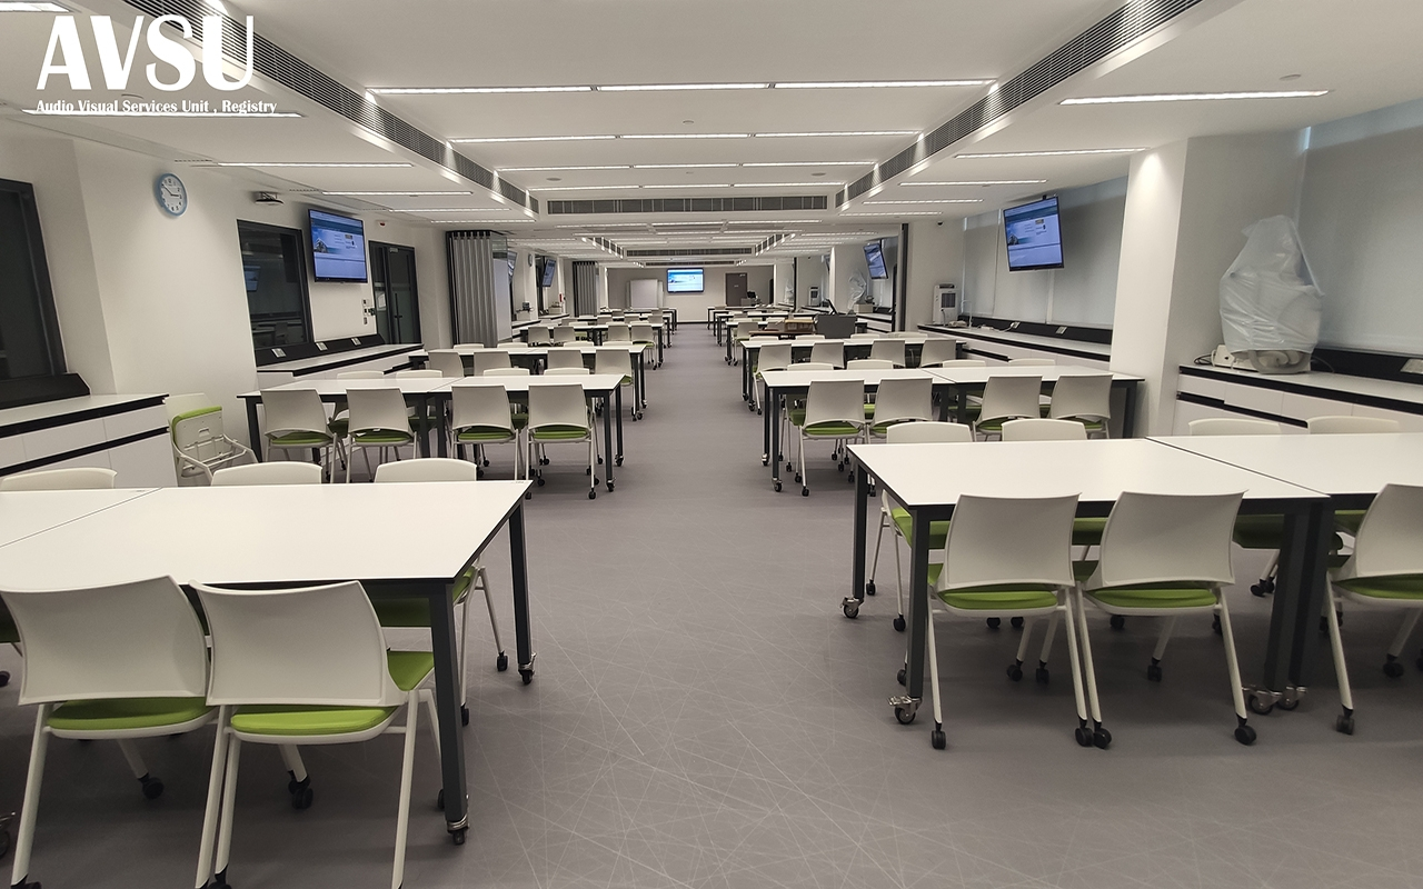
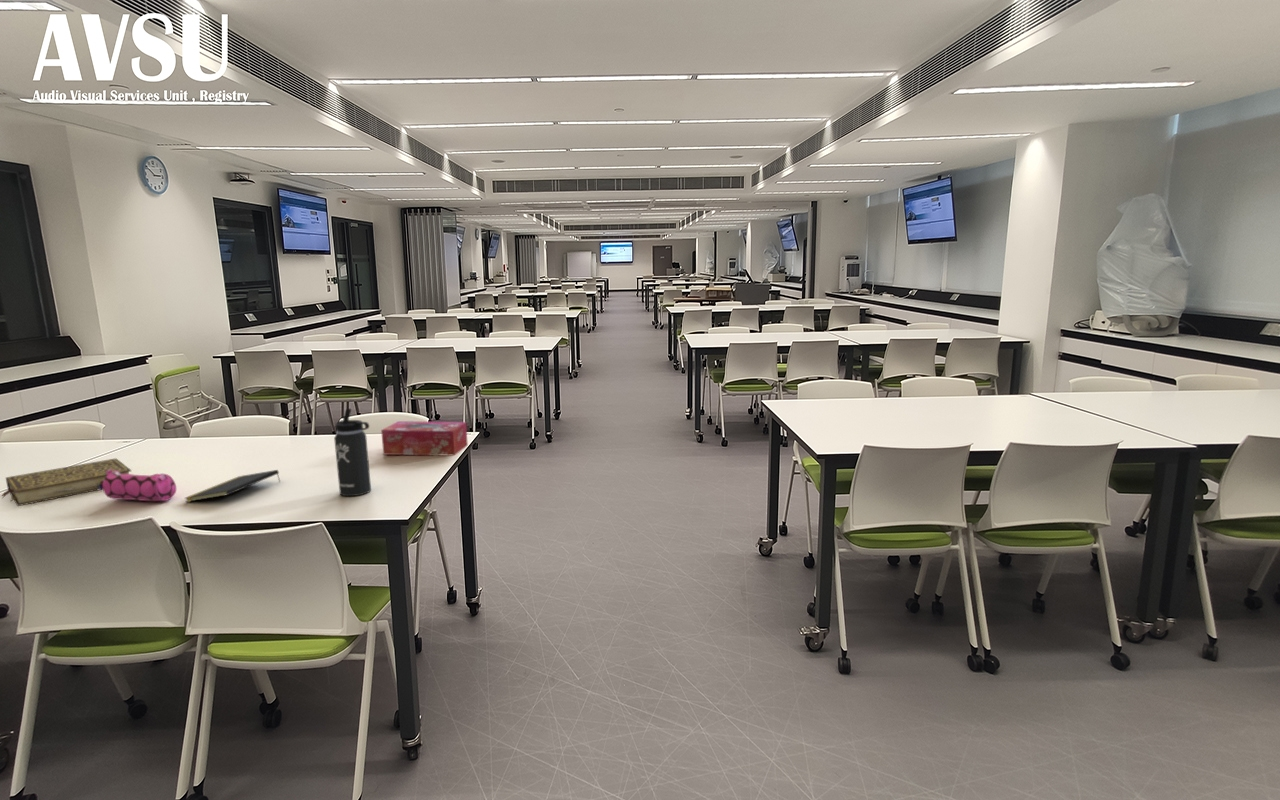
+ book [0,457,132,507]
+ tissue box [380,420,469,456]
+ notepad [184,469,282,503]
+ thermos bottle [333,407,372,497]
+ pencil case [97,469,177,502]
